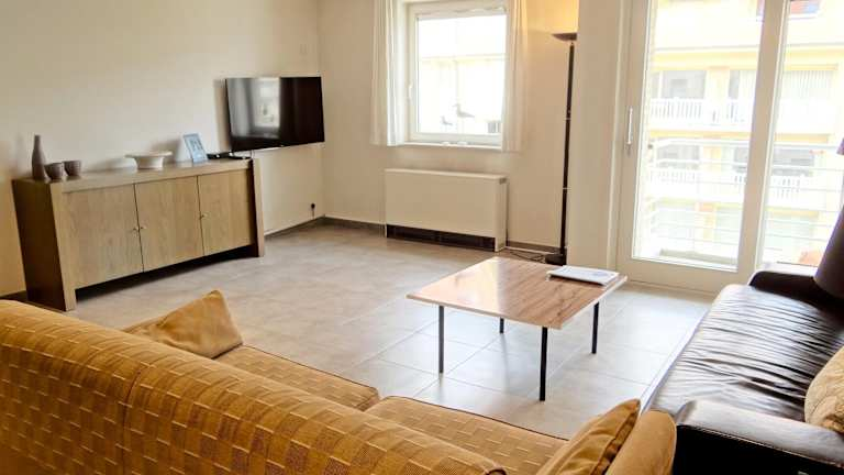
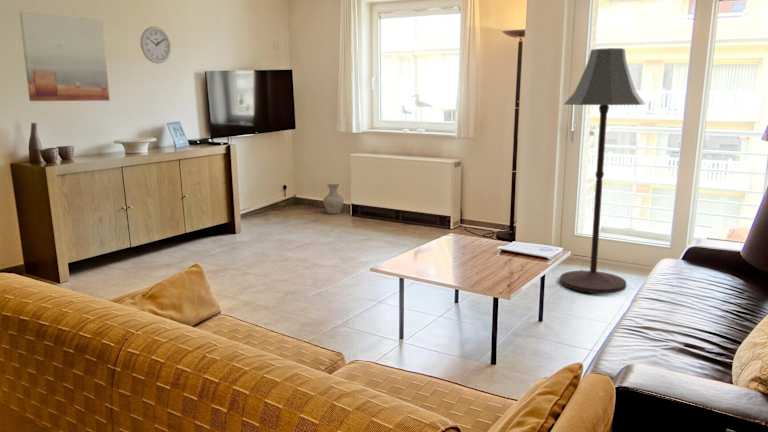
+ wall art [18,10,111,102]
+ vase [322,183,345,215]
+ wall clock [140,26,172,64]
+ floor lamp [559,47,646,294]
